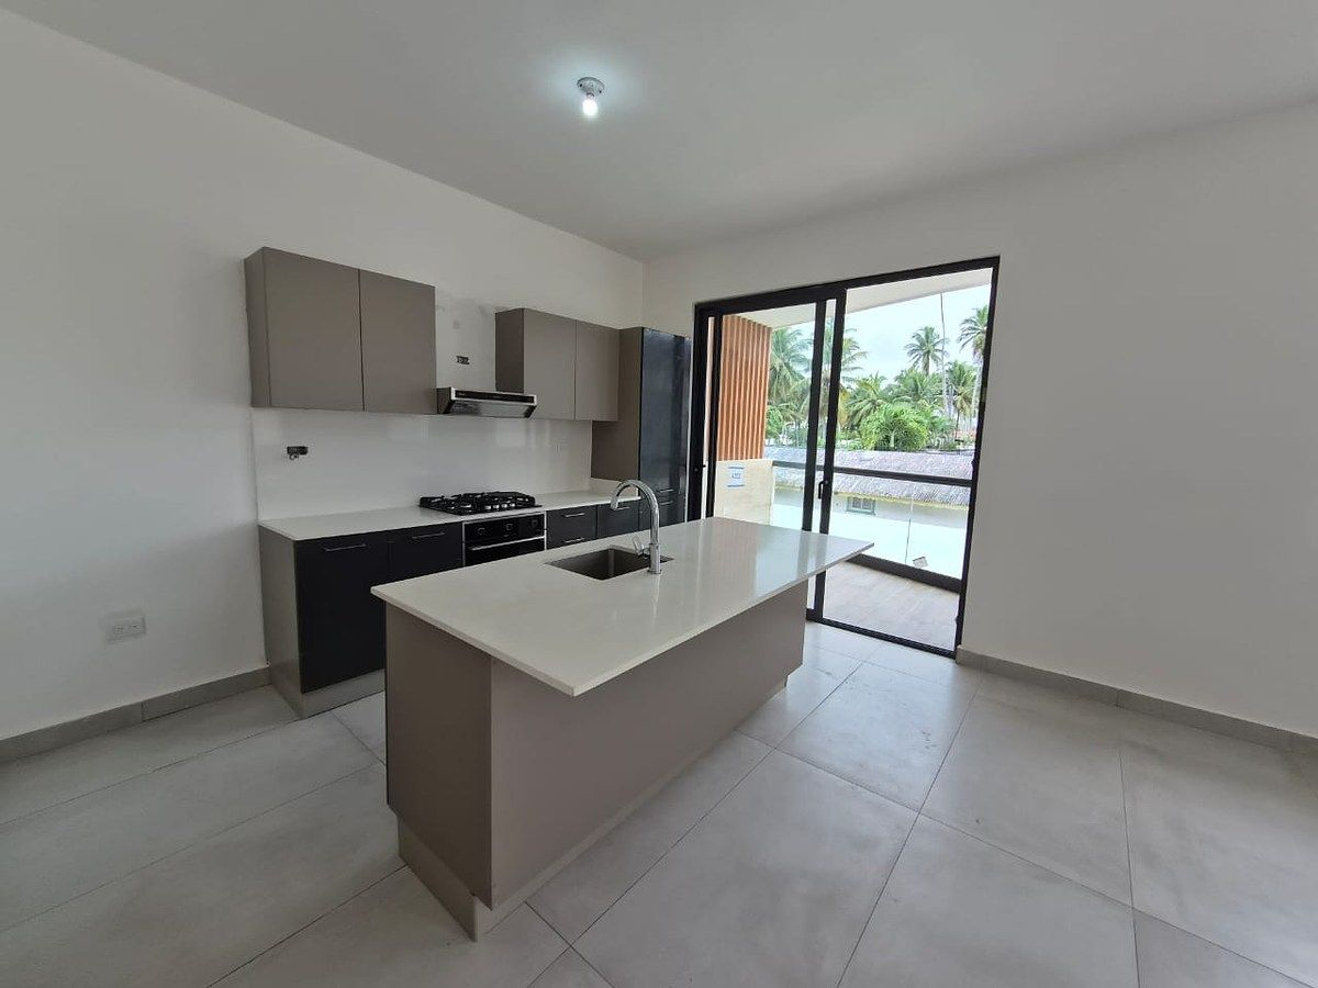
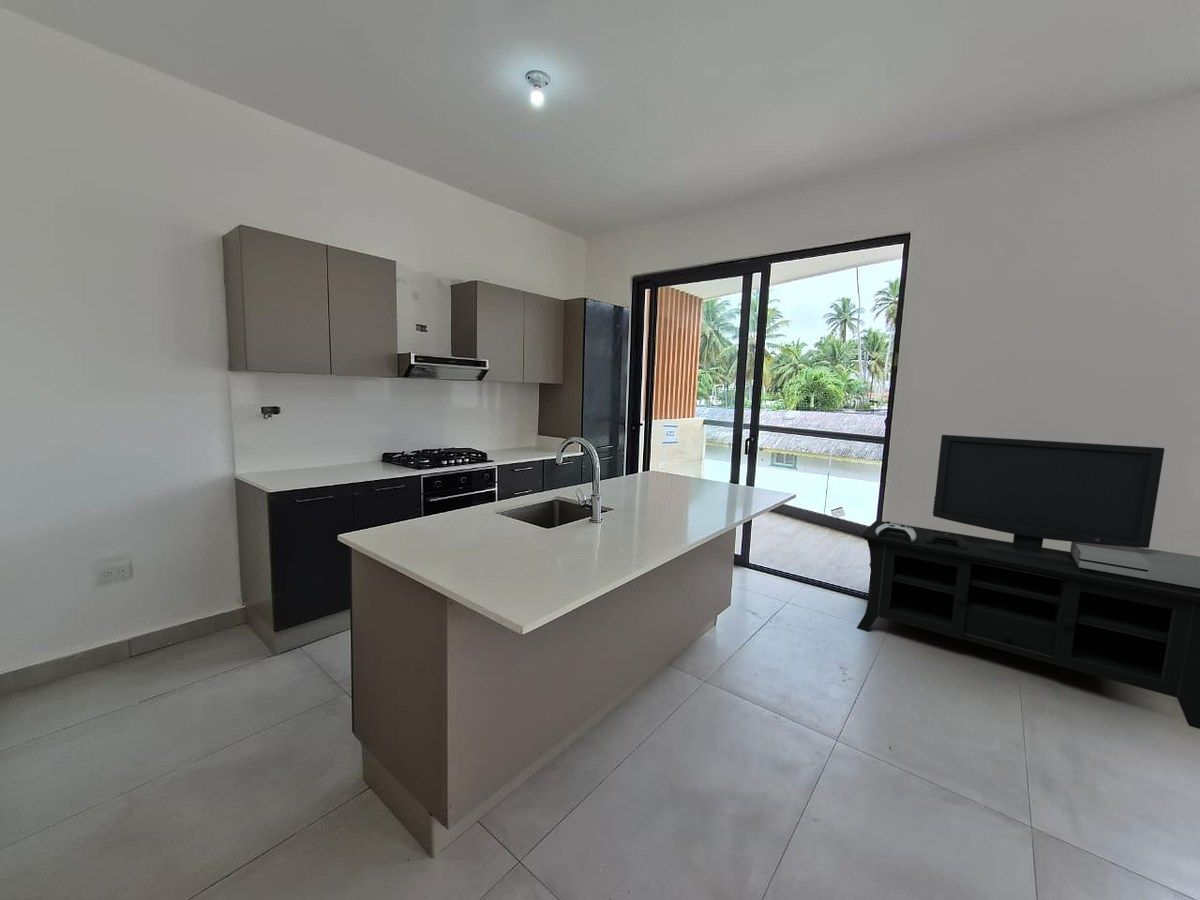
+ media console [856,434,1200,730]
